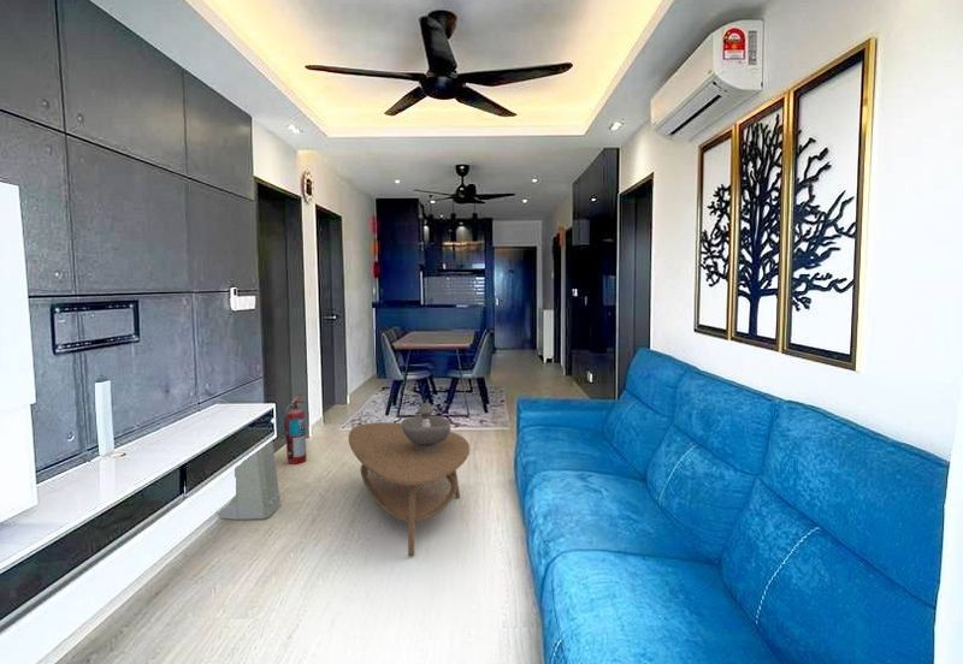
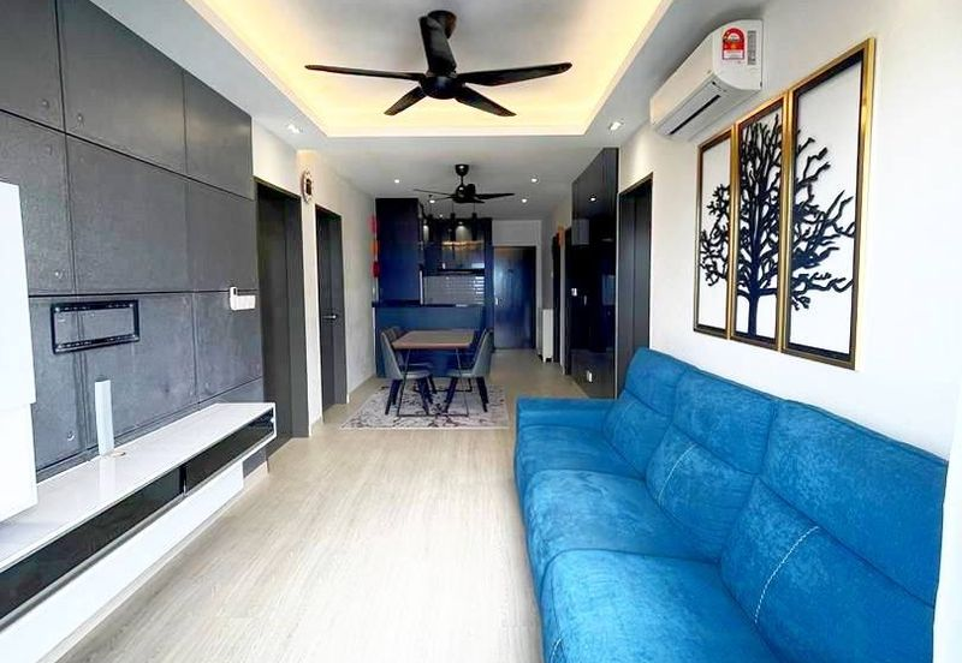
- air purifier [217,439,282,521]
- fire extinguisher [283,393,308,466]
- decorative bowl [401,402,451,451]
- coffee table [348,421,471,557]
